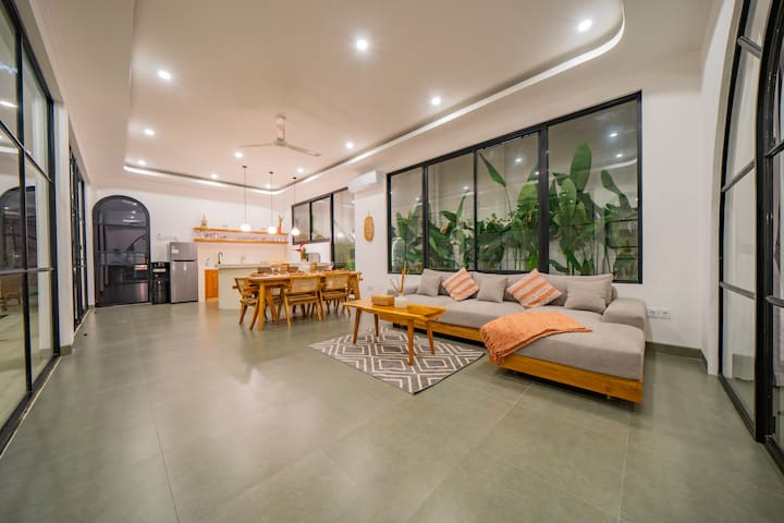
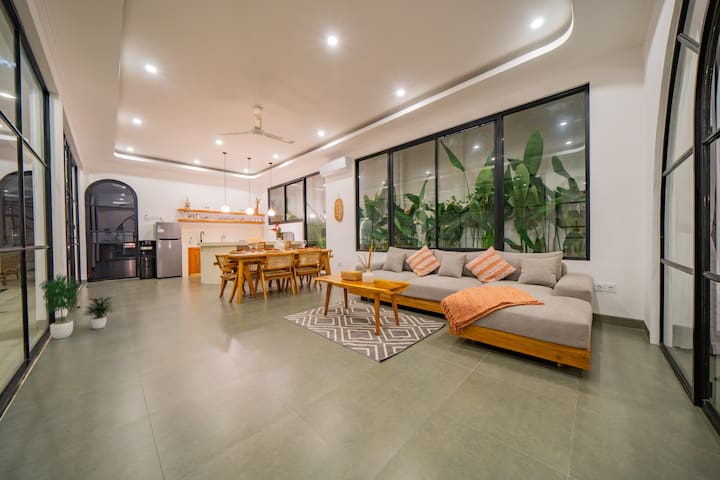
+ potted plant [38,273,116,340]
